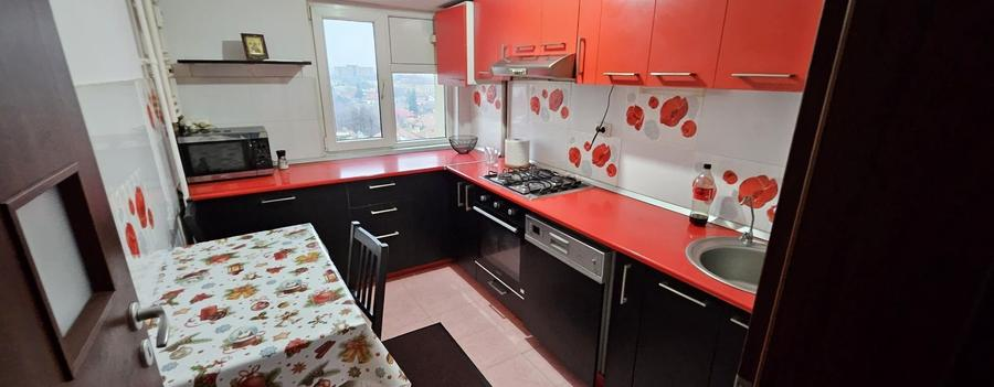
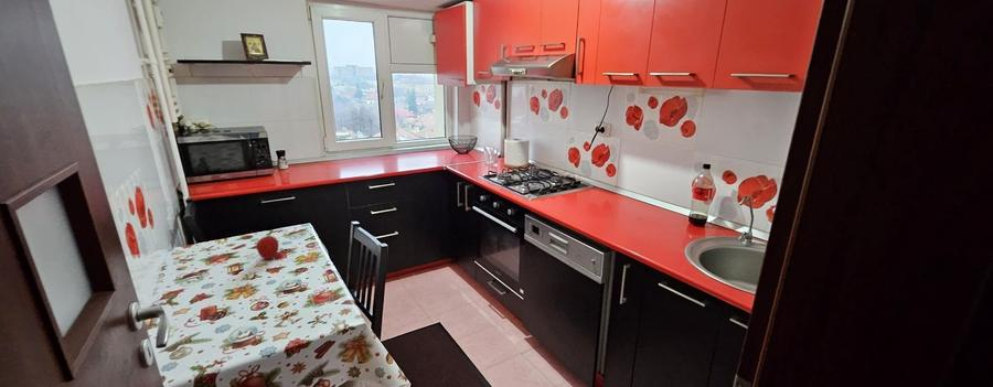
+ fruit [255,234,280,260]
